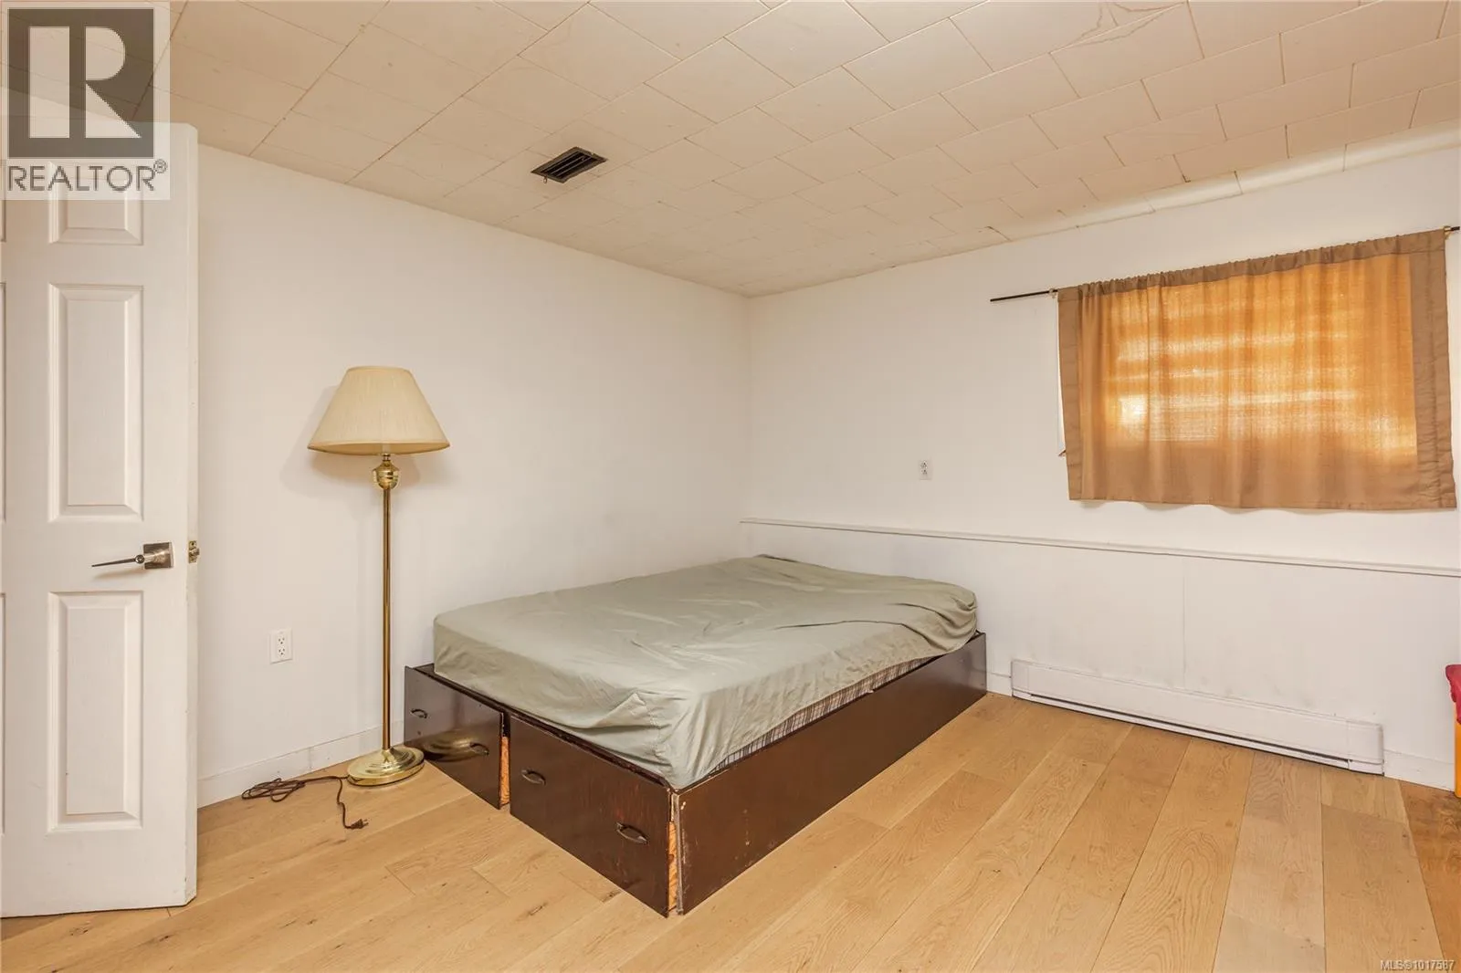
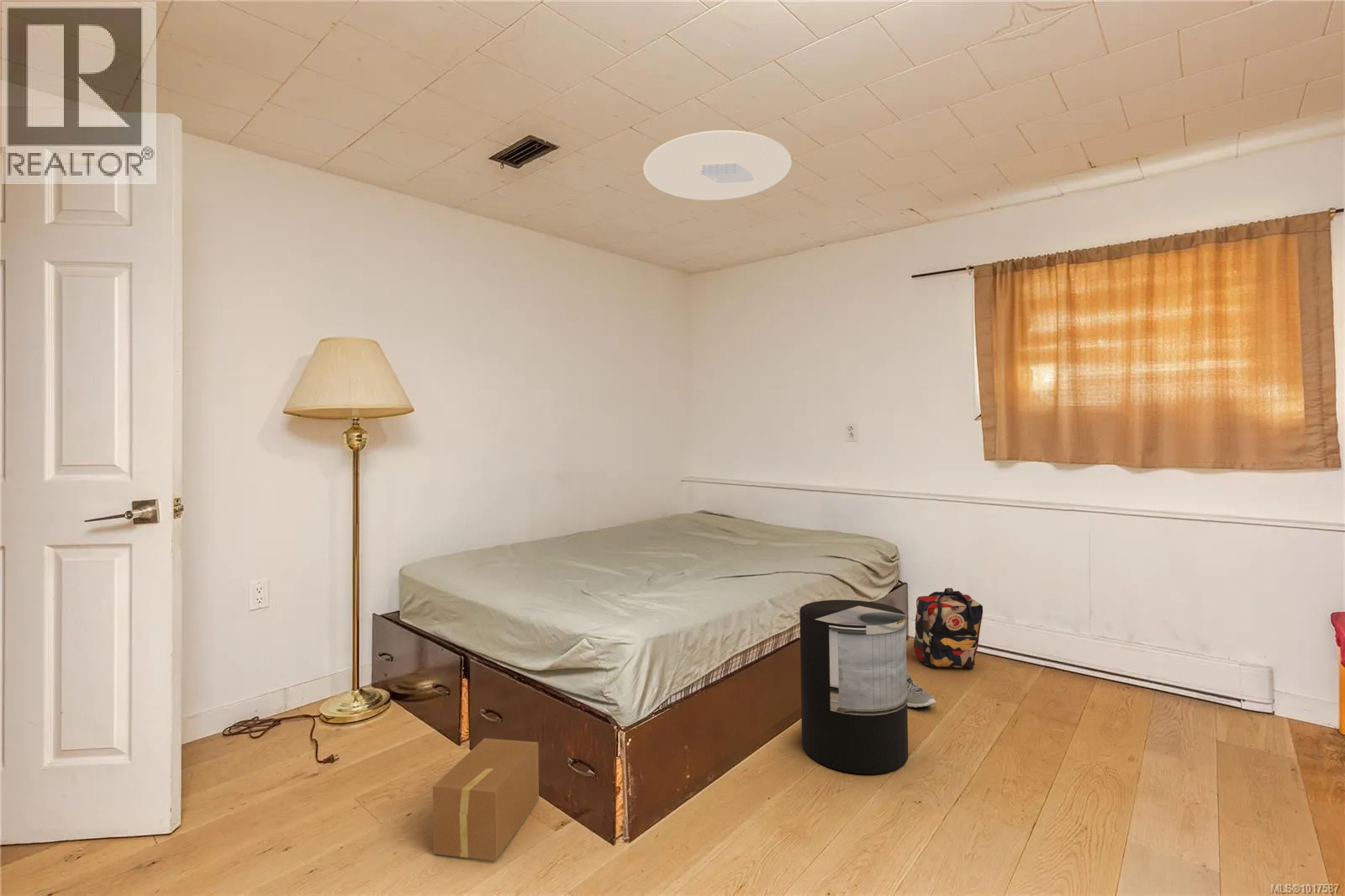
+ cardboard box [432,737,540,862]
+ backpack [913,588,984,669]
+ trash can [799,599,909,775]
+ sneaker [907,673,936,709]
+ ceiling light [643,129,793,201]
